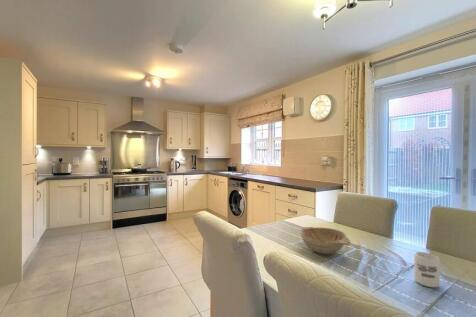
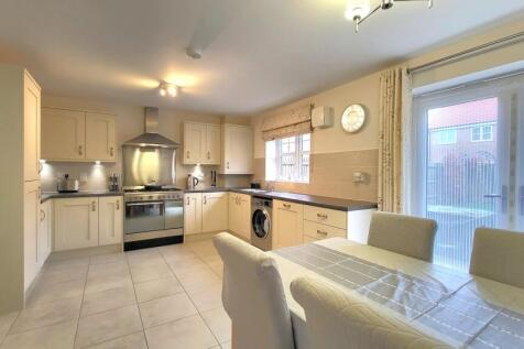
- cup [413,251,441,289]
- decorative bowl [300,226,352,255]
